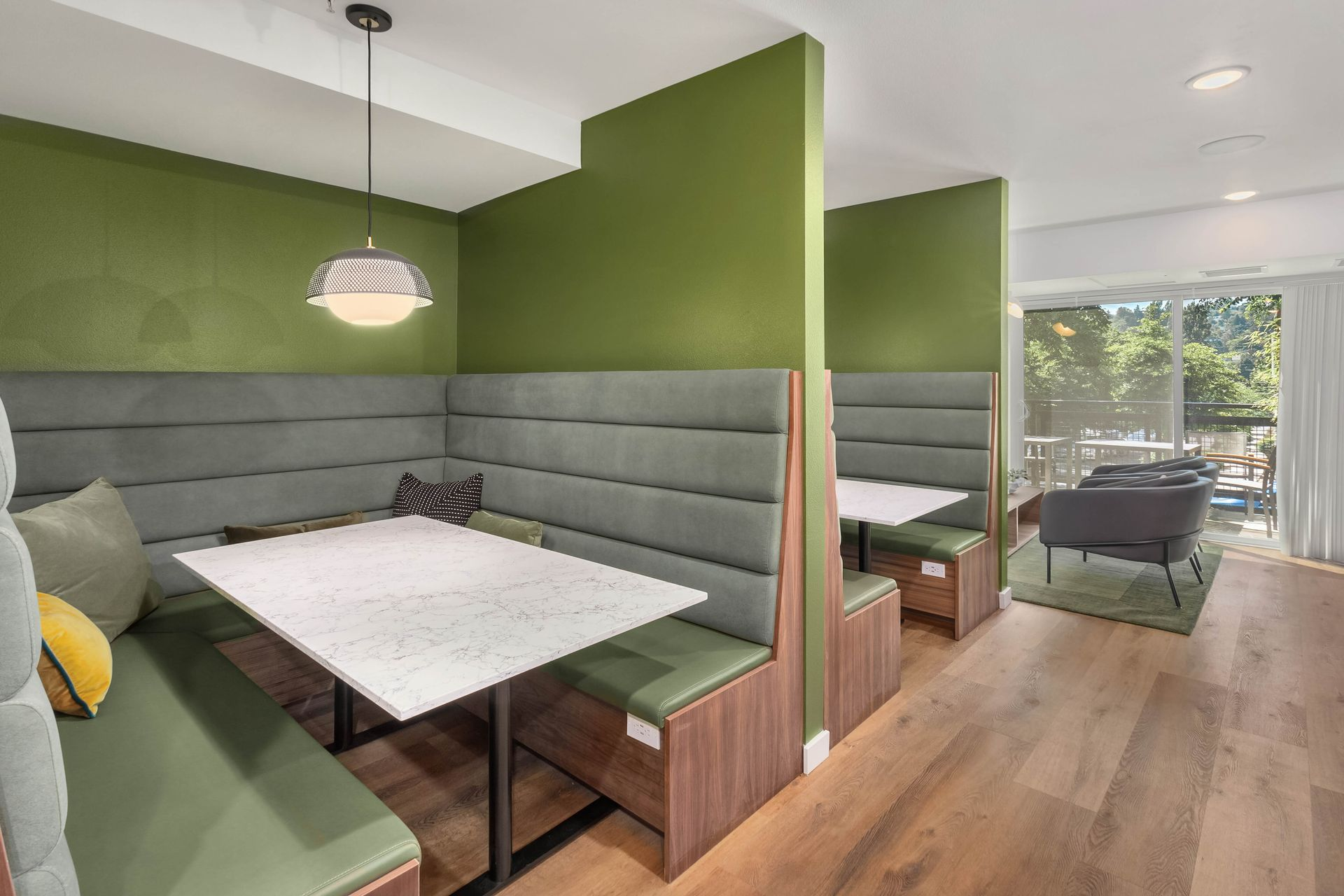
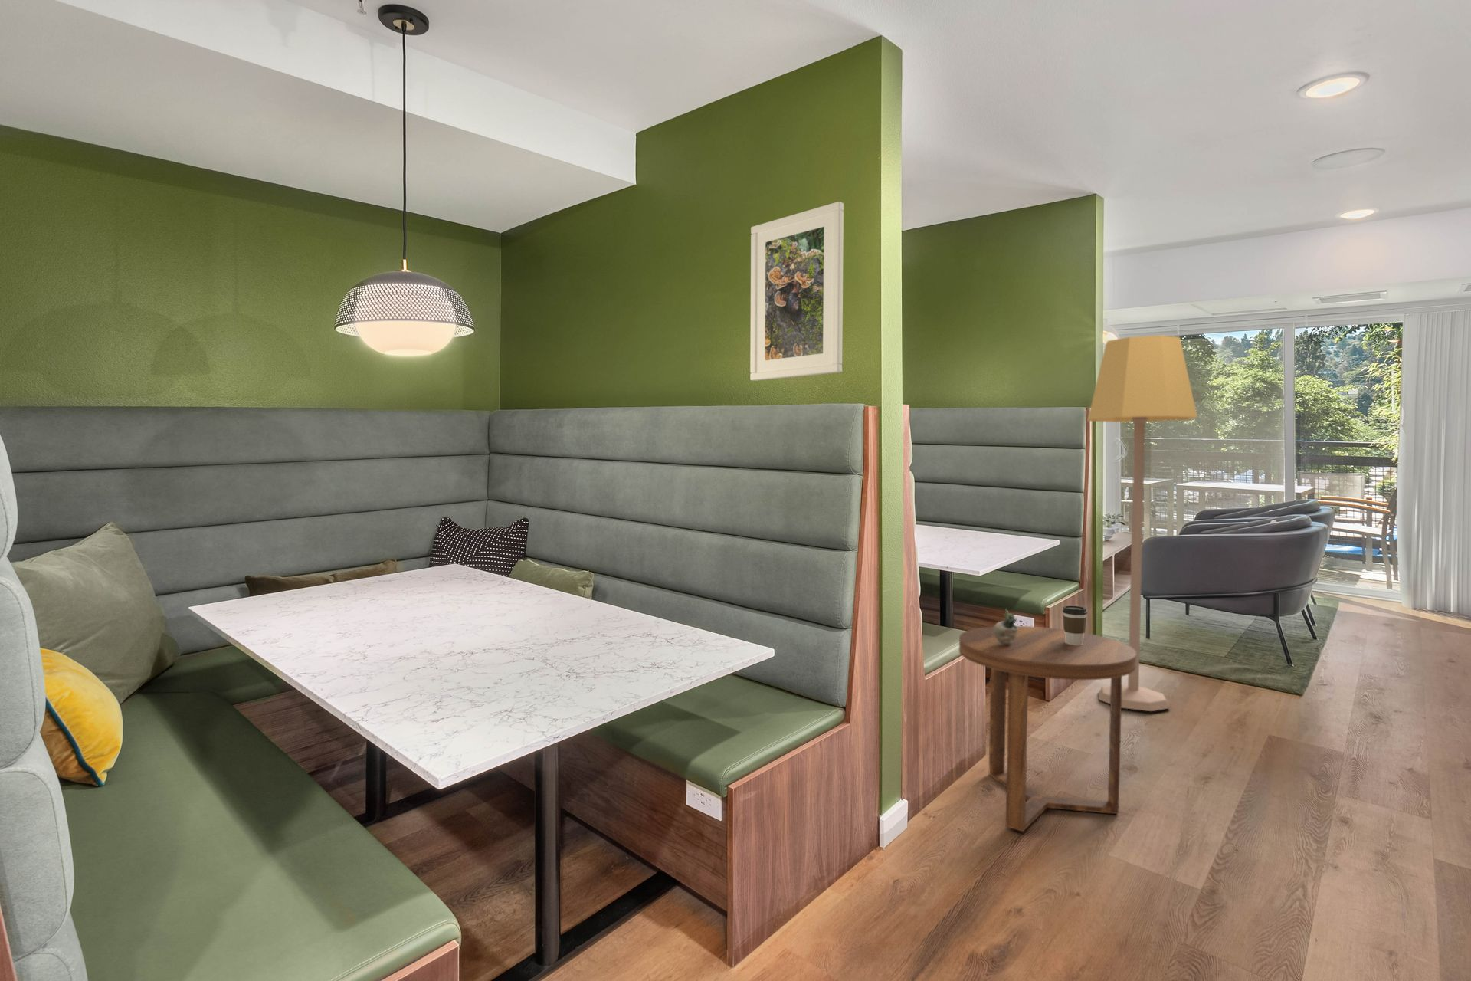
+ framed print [750,200,844,382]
+ side table [959,625,1136,832]
+ lamp [1087,334,1198,712]
+ coffee cup [1062,604,1088,645]
+ succulent plant [993,602,1038,645]
